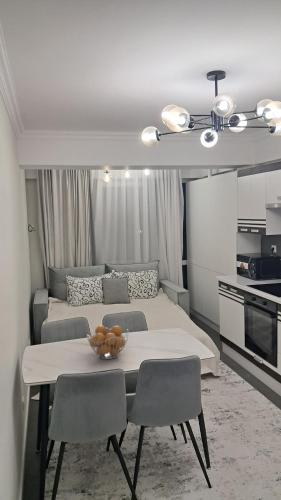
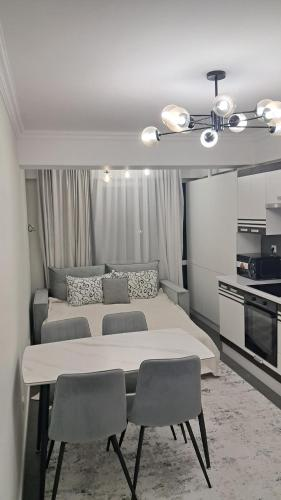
- fruit basket [86,324,130,360]
